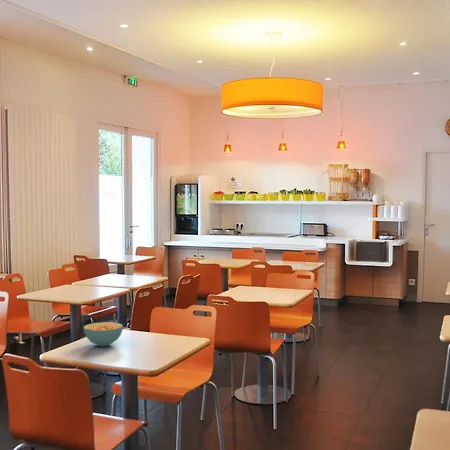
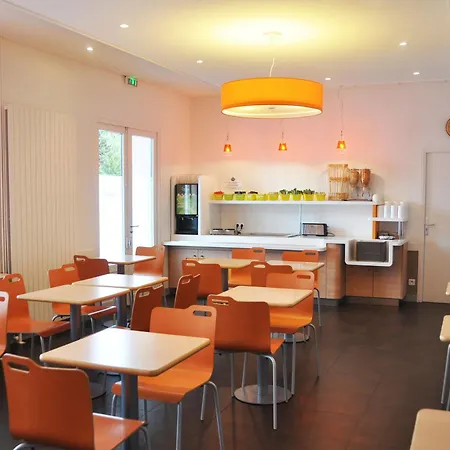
- cereal bowl [83,321,124,347]
